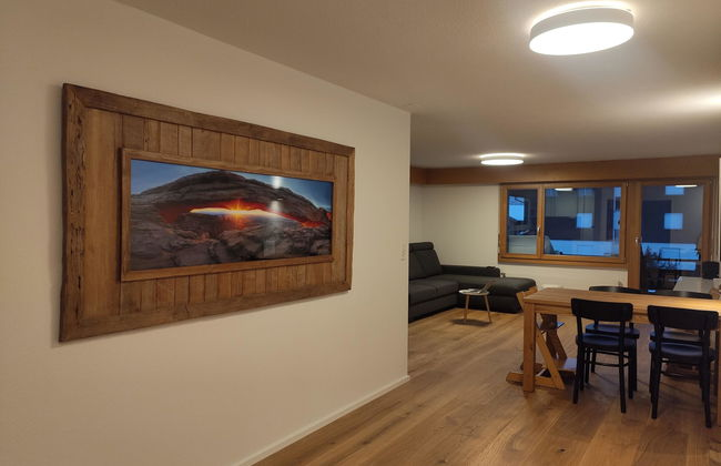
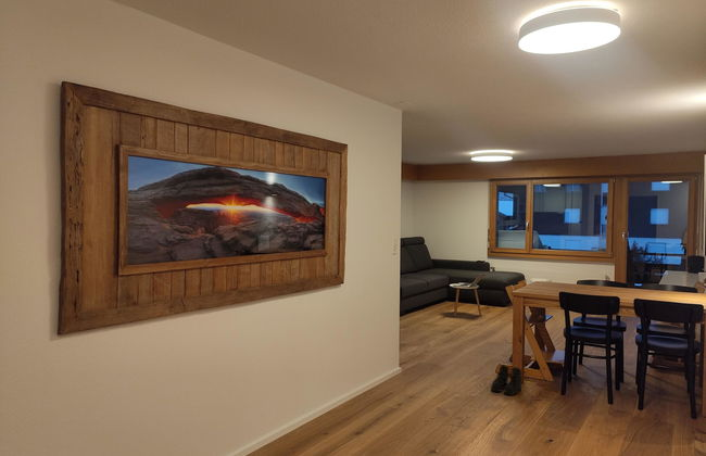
+ boots [490,364,524,396]
